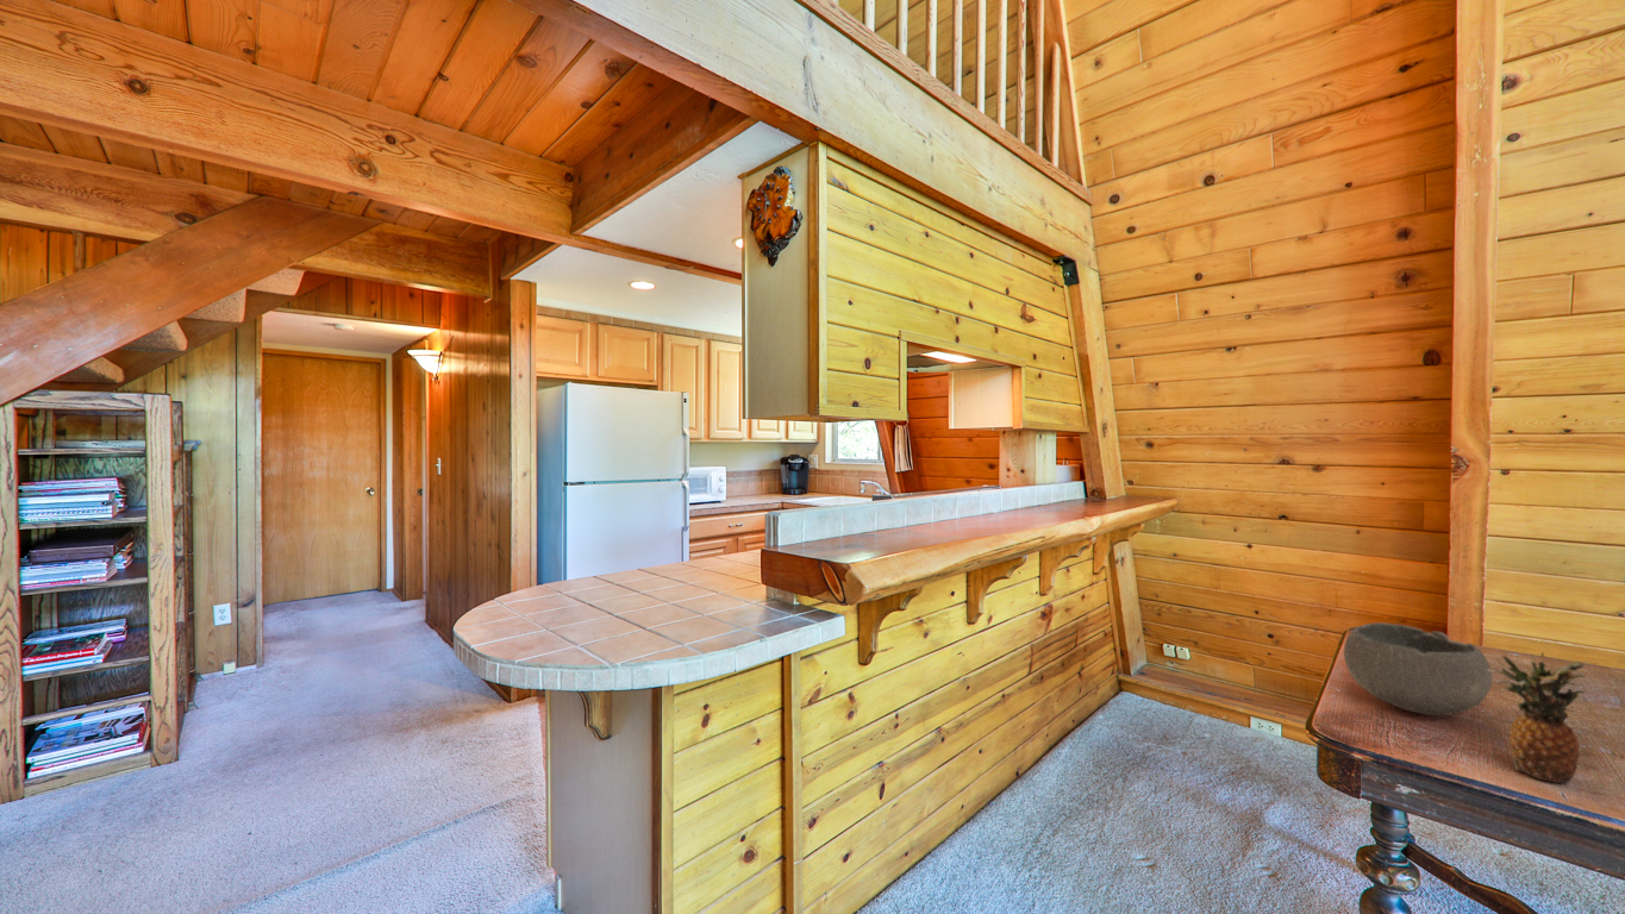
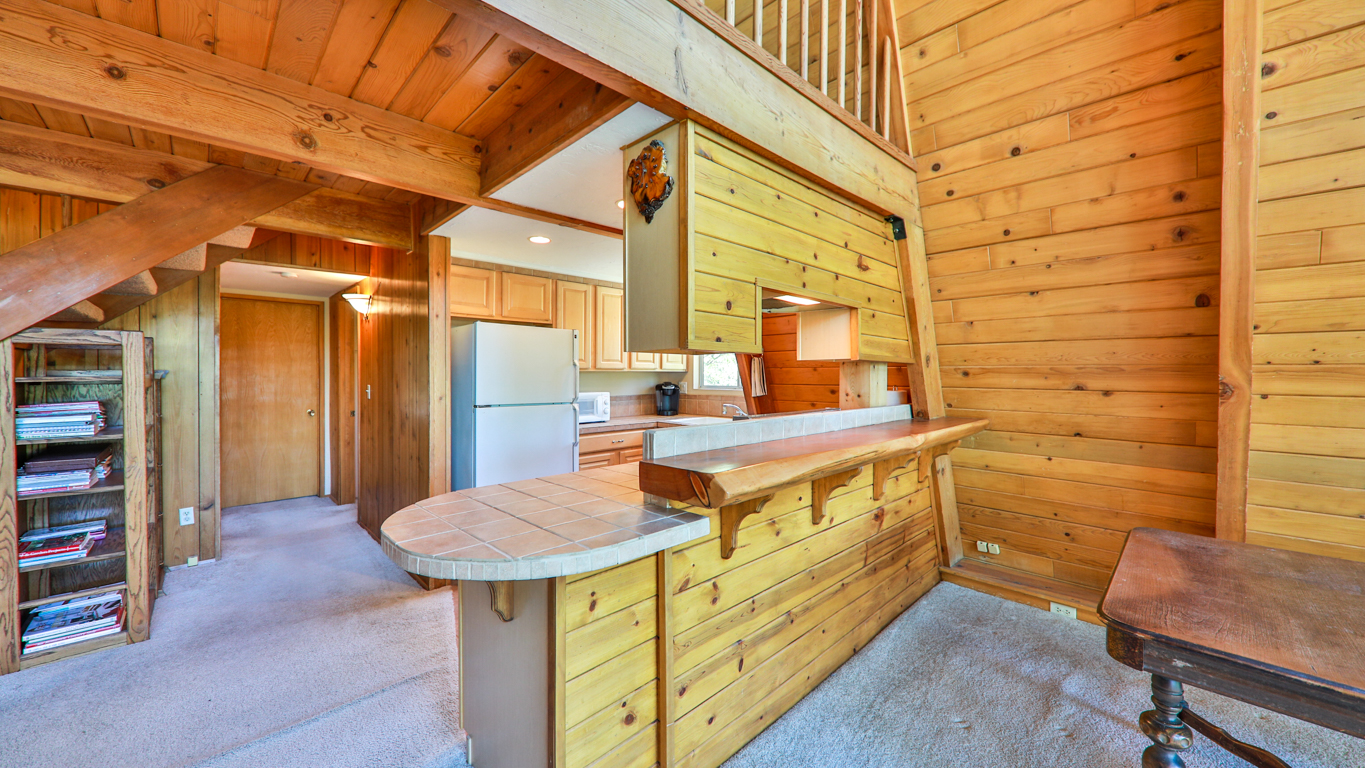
- fruit [1487,651,1592,785]
- bowl [1343,621,1494,716]
